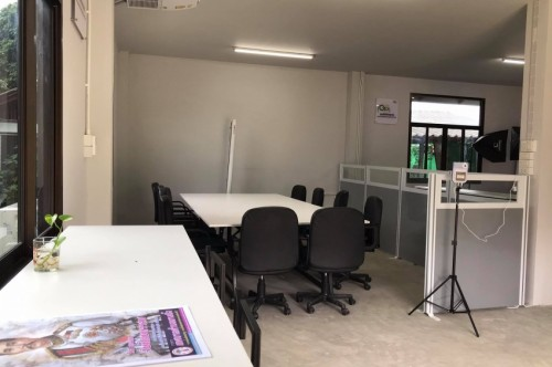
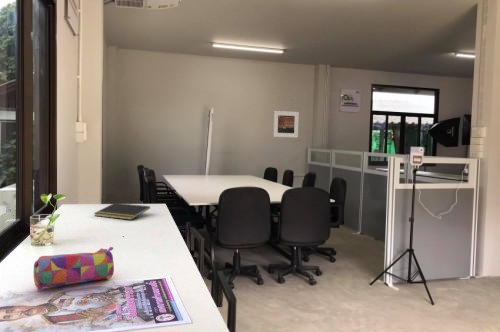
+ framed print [272,110,300,138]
+ notepad [93,202,151,221]
+ pencil case [33,246,115,290]
